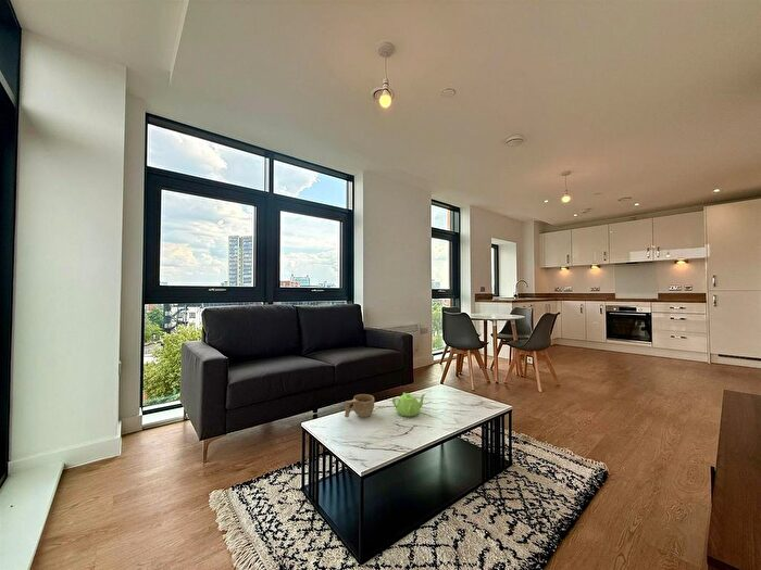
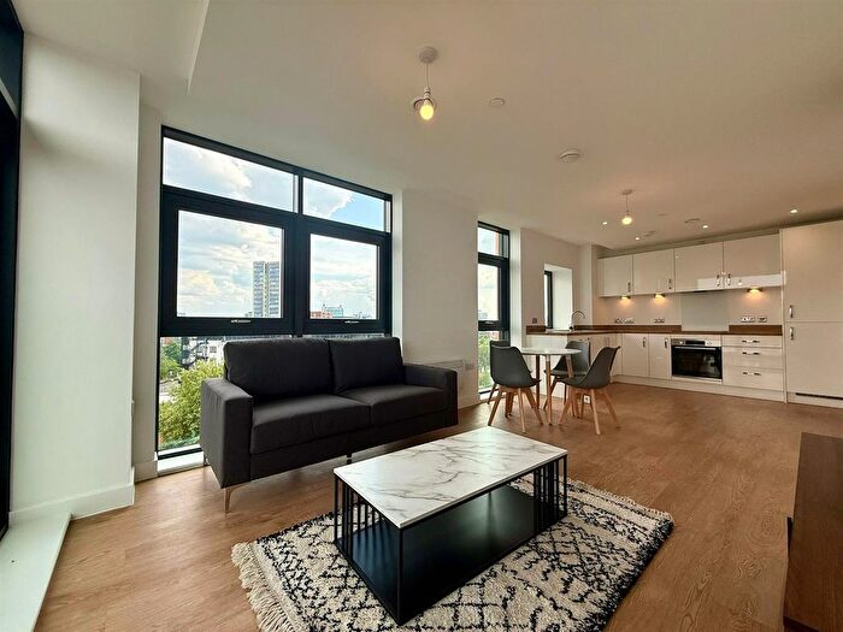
- teapot [391,392,426,418]
- cup [344,393,375,419]
